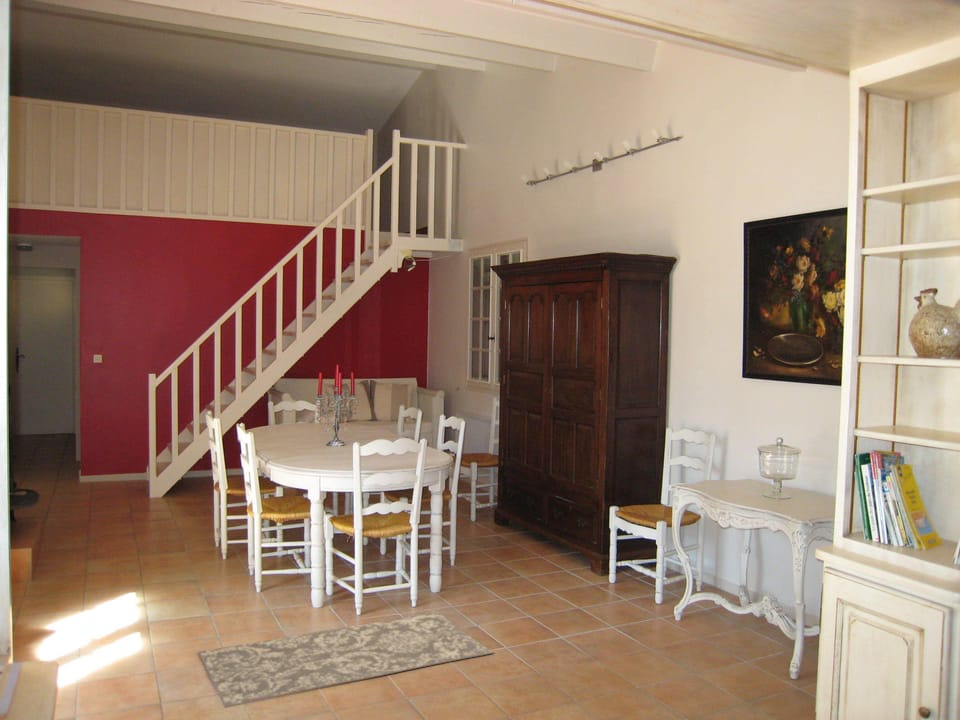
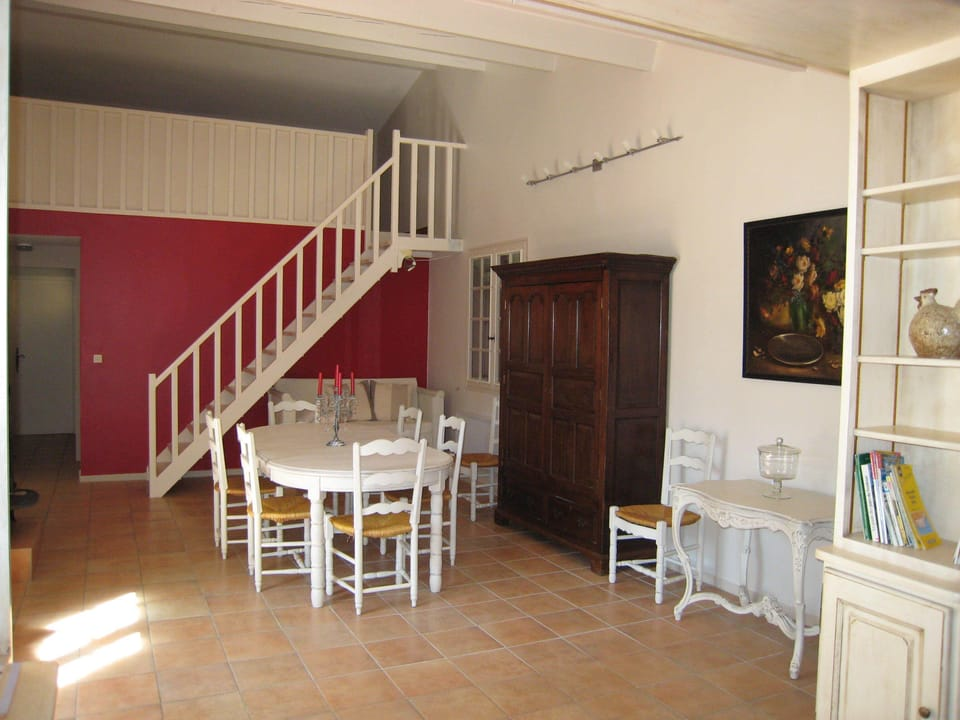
- rug [197,611,495,709]
